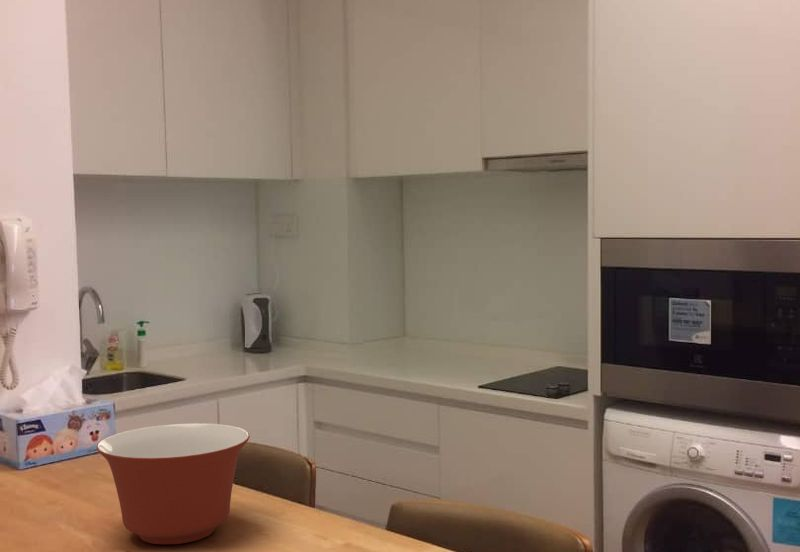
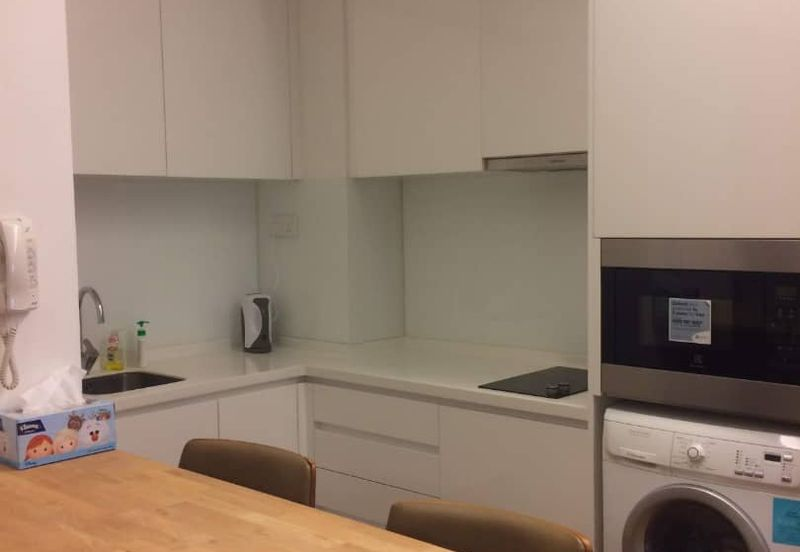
- mixing bowl [96,422,251,545]
